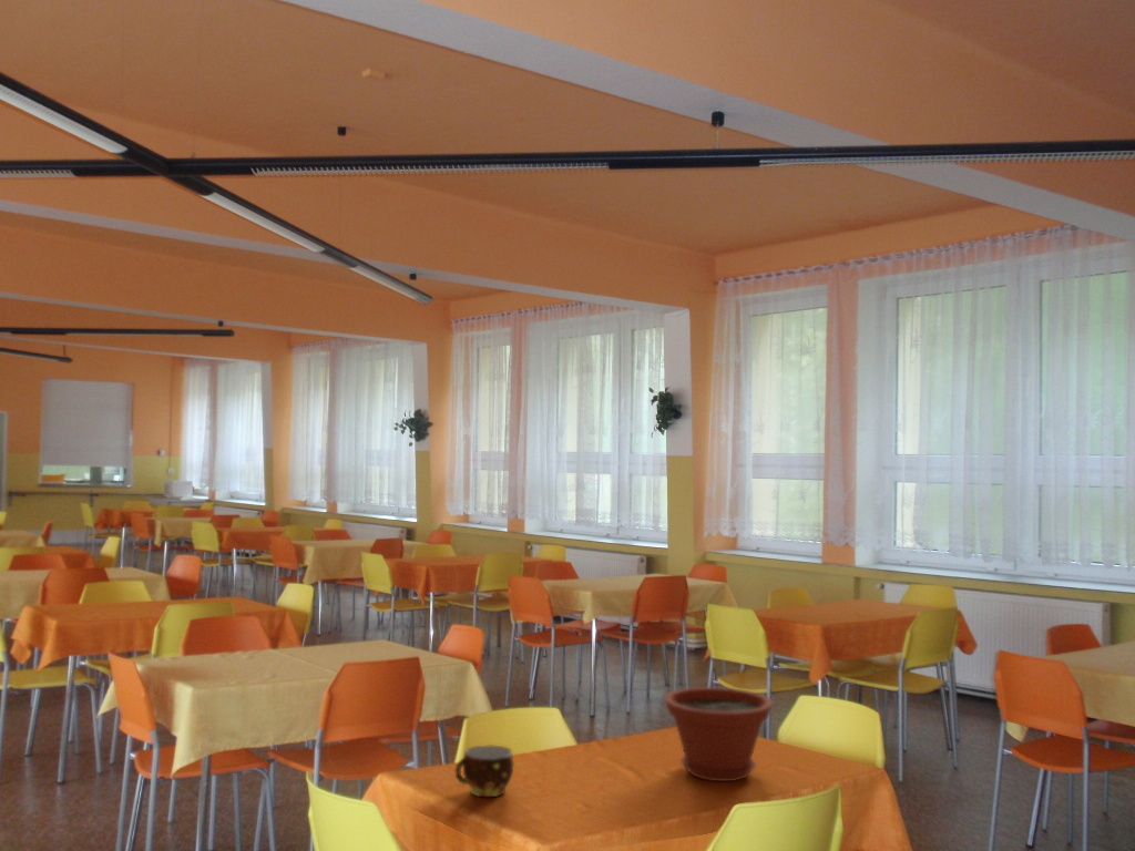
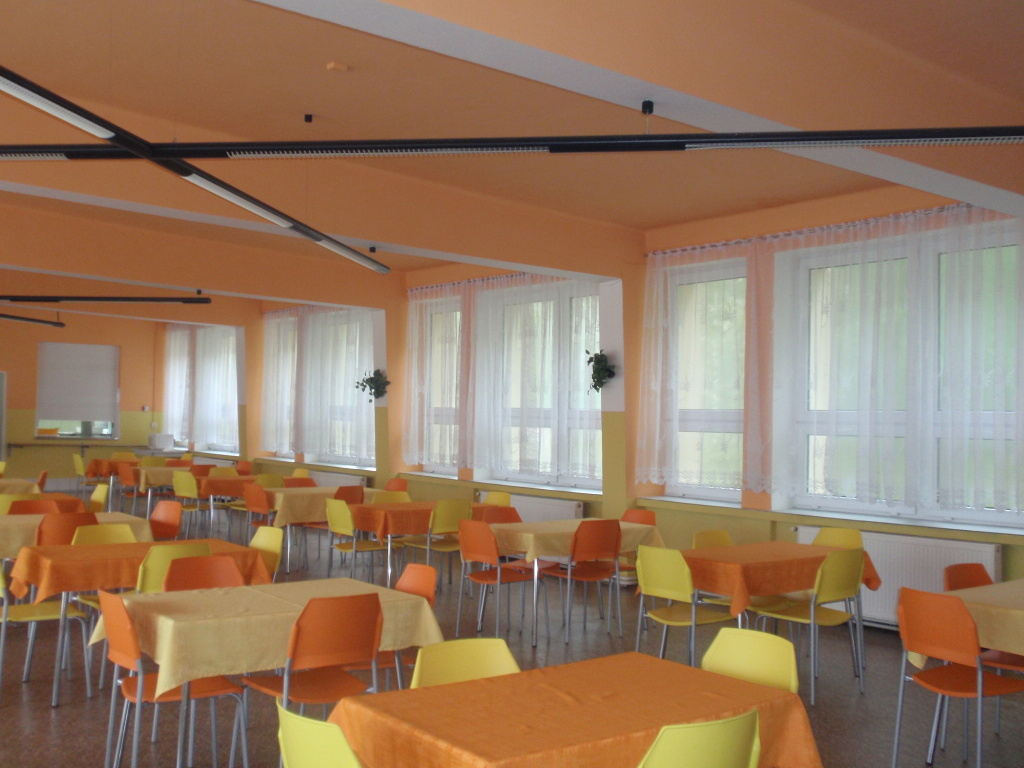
- cup [454,745,514,798]
- plant pot [663,686,775,782]
